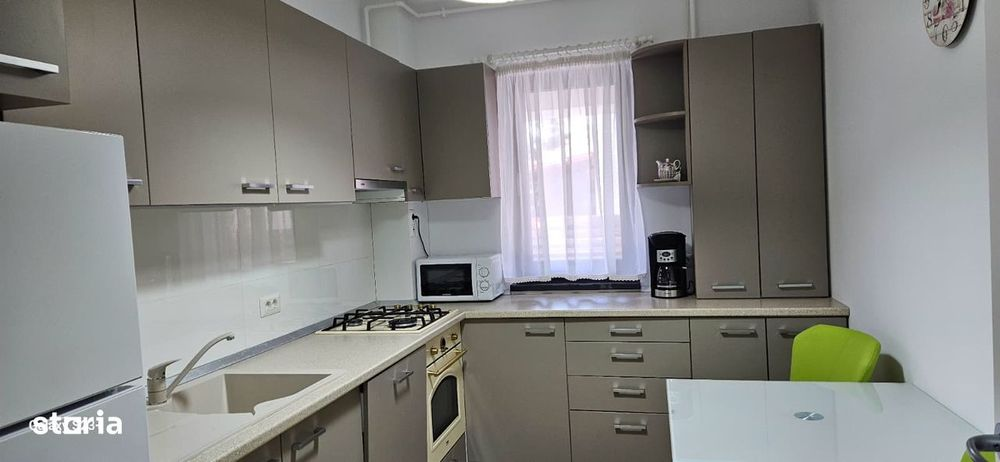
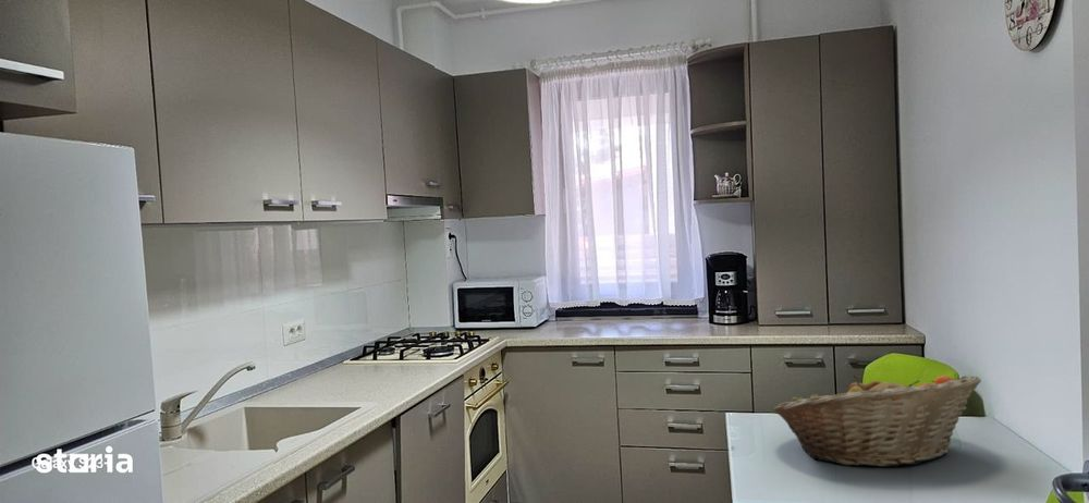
+ fruit basket [772,375,982,468]
